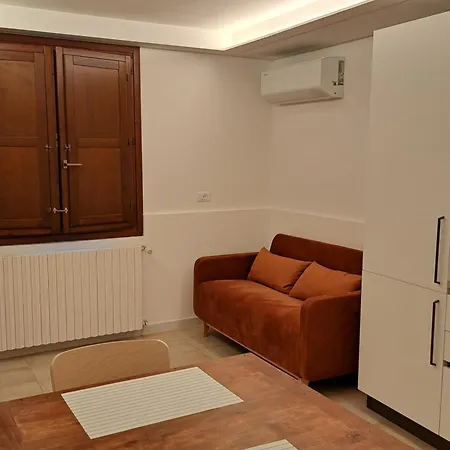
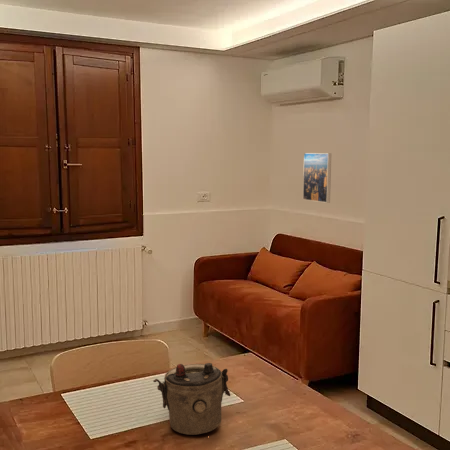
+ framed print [302,152,332,204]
+ teapot [152,362,231,436]
